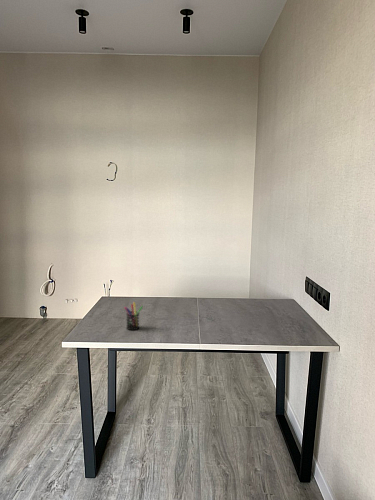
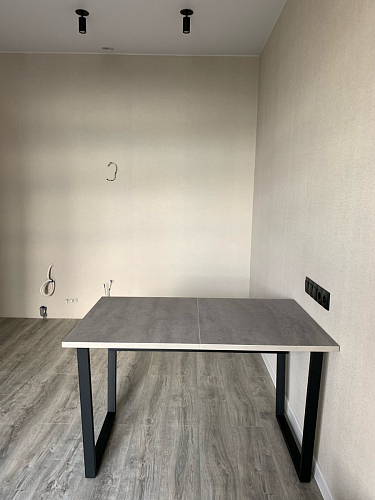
- pen holder [124,301,144,331]
